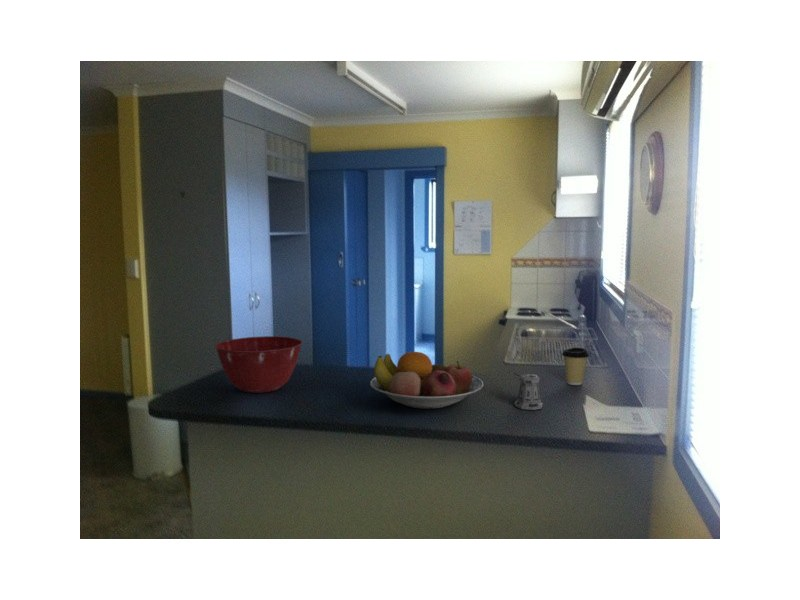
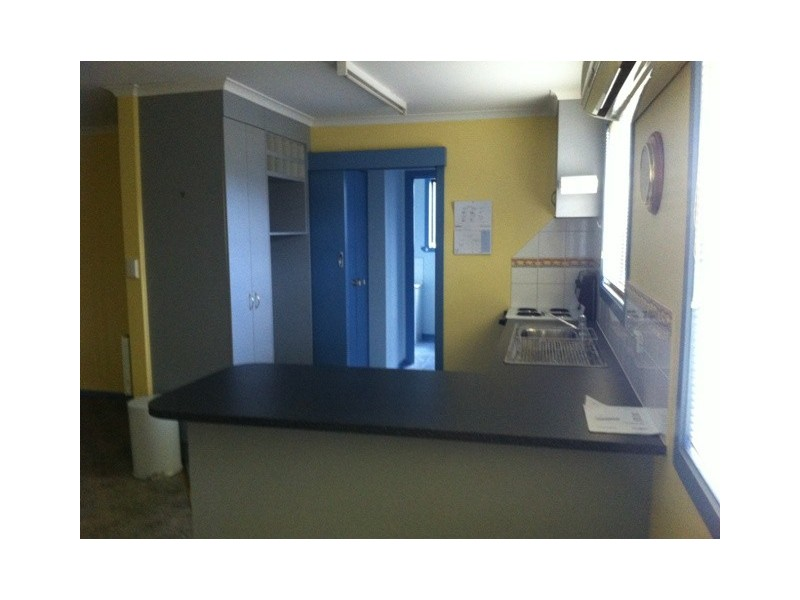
- fruit bowl [369,351,484,410]
- coffee cup [561,347,590,386]
- mixing bowl [214,335,304,394]
- pepper shaker [514,372,544,411]
